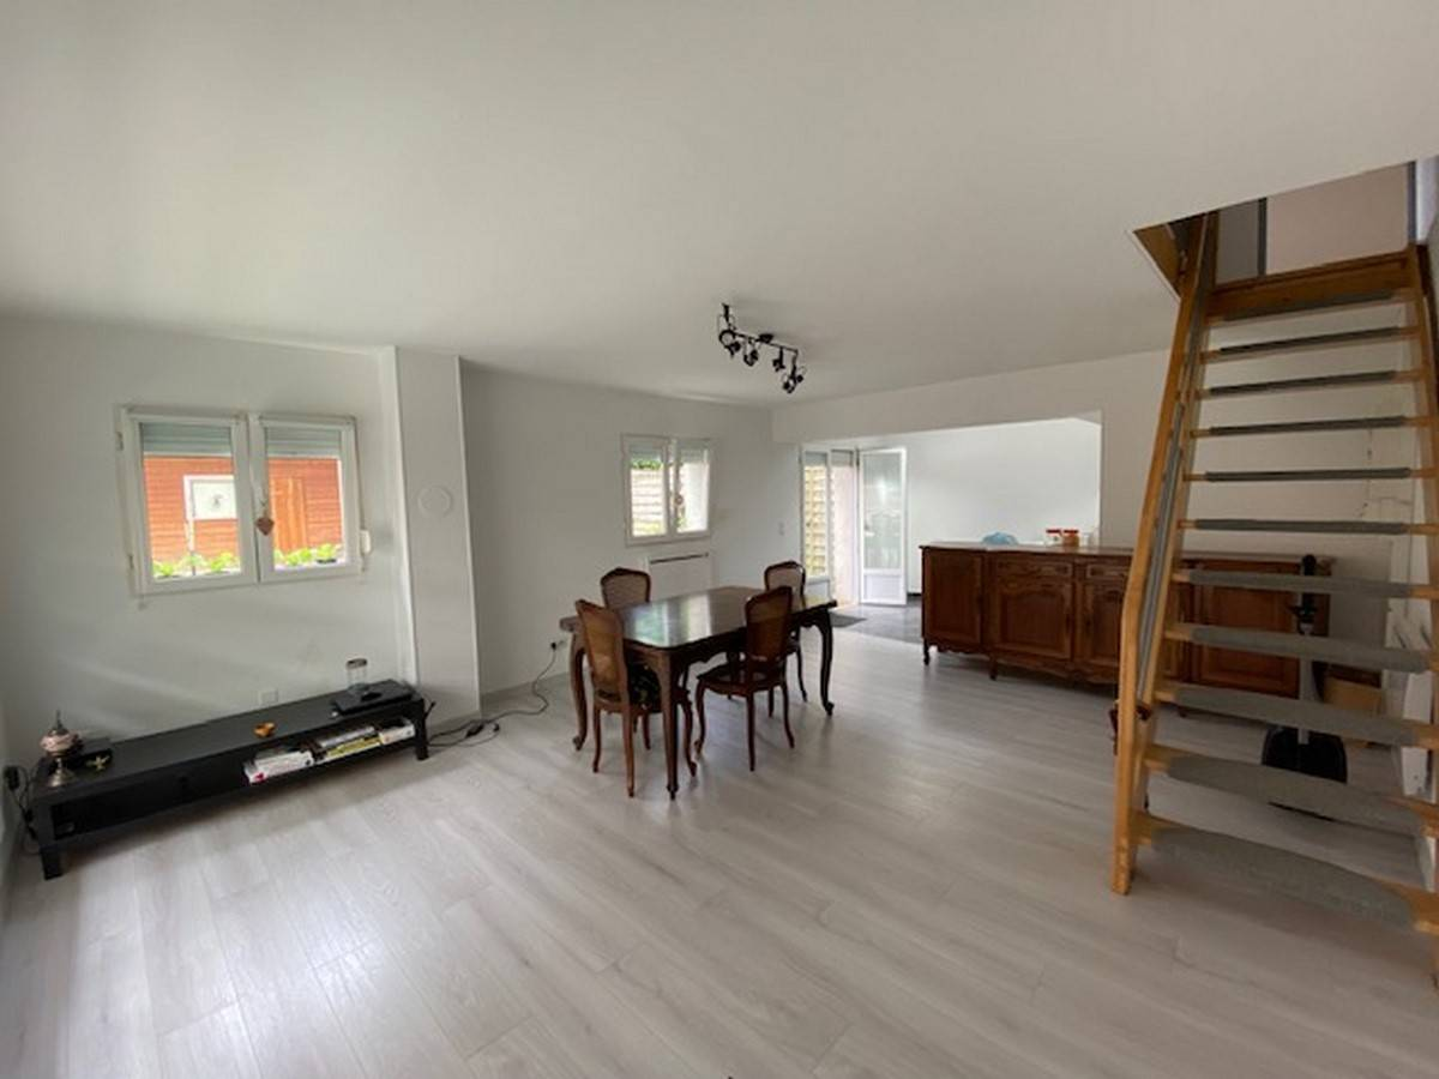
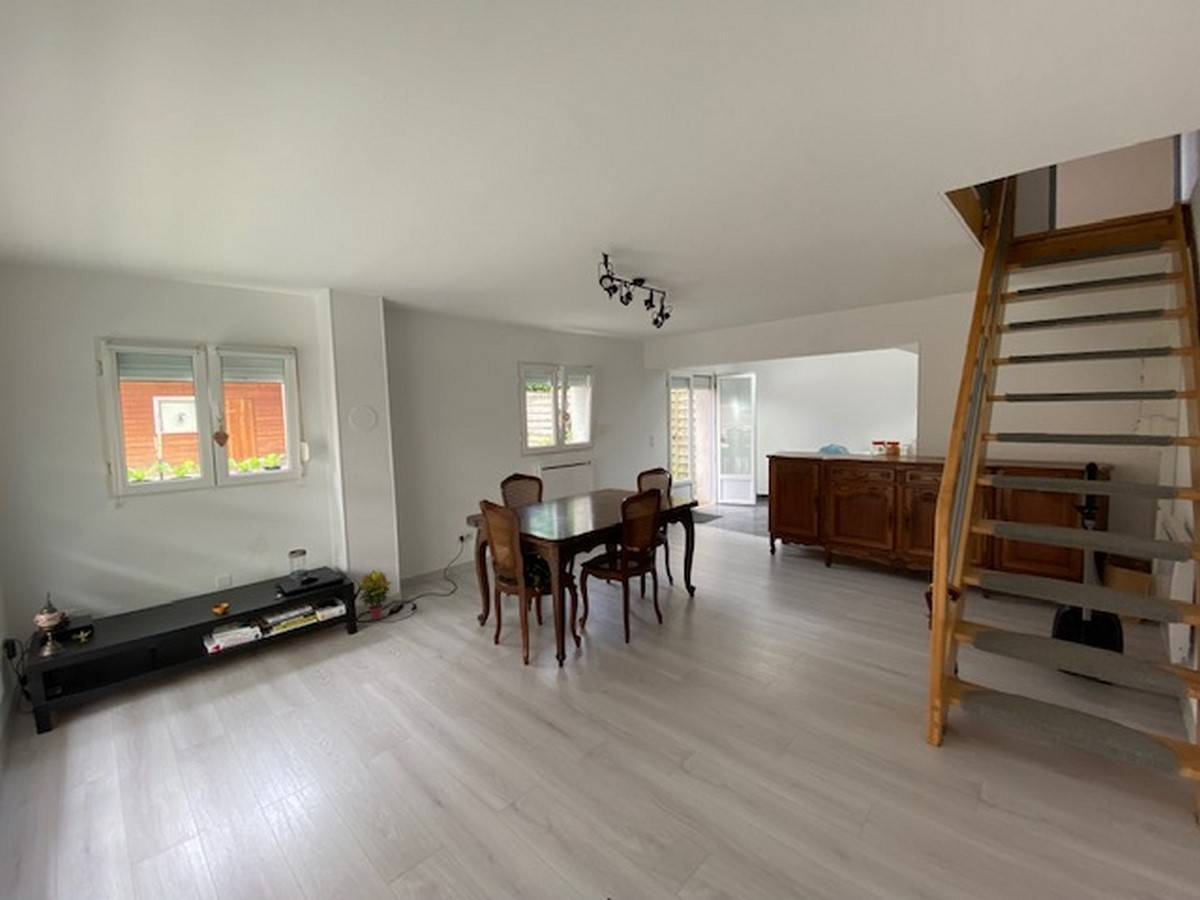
+ potted plant [359,569,392,621]
